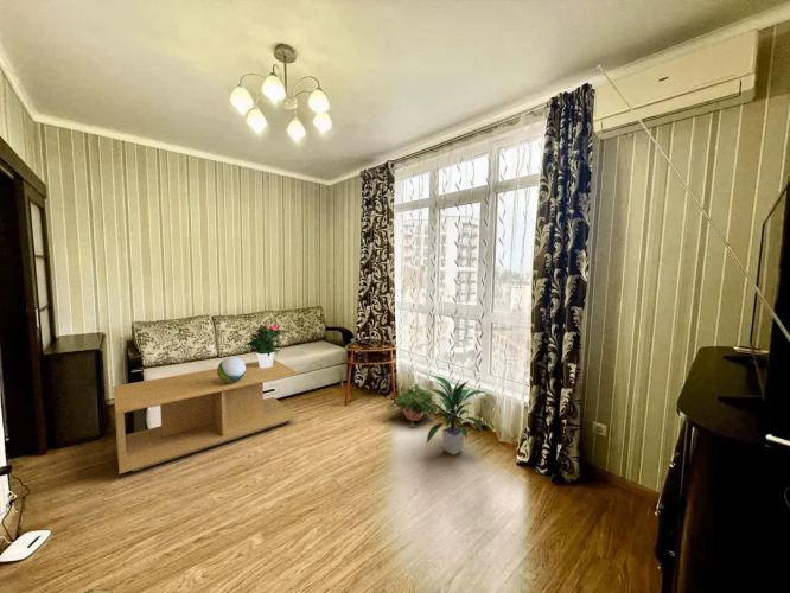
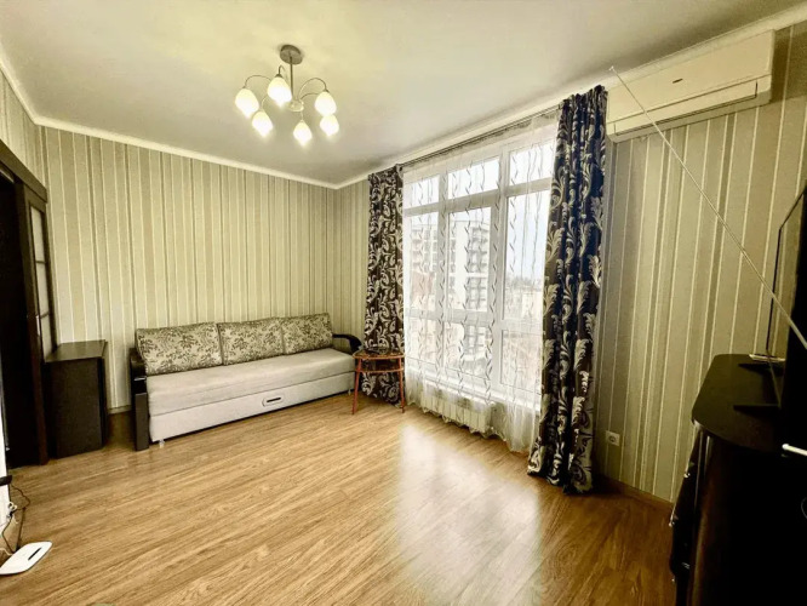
- decorative sphere [217,356,246,383]
- coffee table [113,358,298,474]
- potted flower [247,323,287,368]
- potted plant [386,383,438,427]
- indoor plant [426,375,488,457]
